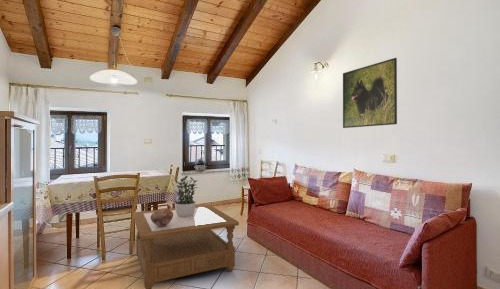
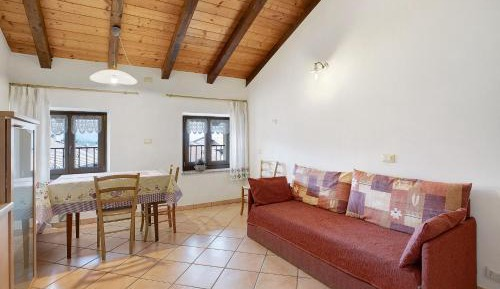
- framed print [342,57,398,129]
- coffee table [132,204,240,289]
- ceramic pot [151,208,173,226]
- potted plant [174,175,199,217]
